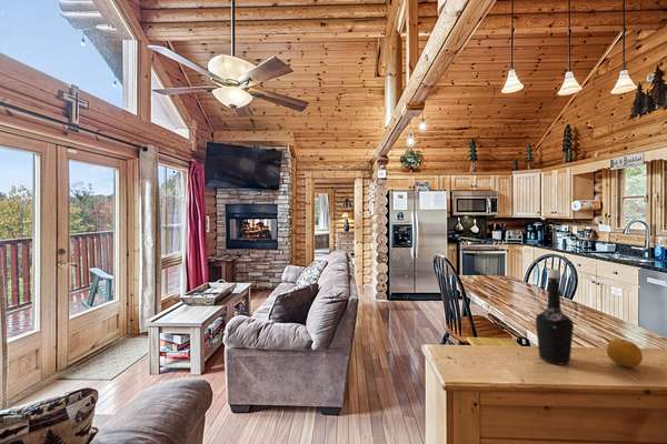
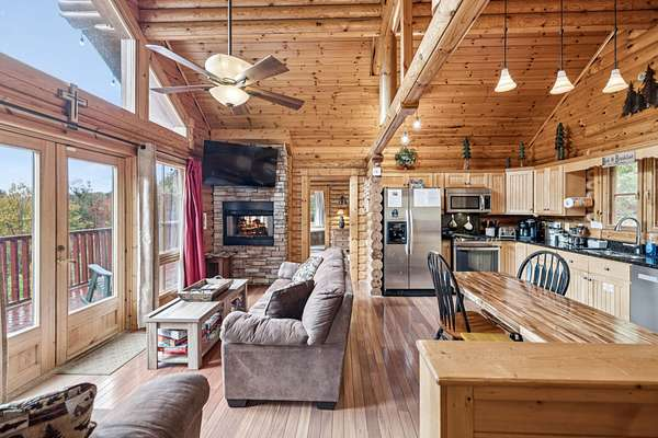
- fruit [606,337,644,369]
- bottle [535,268,575,365]
